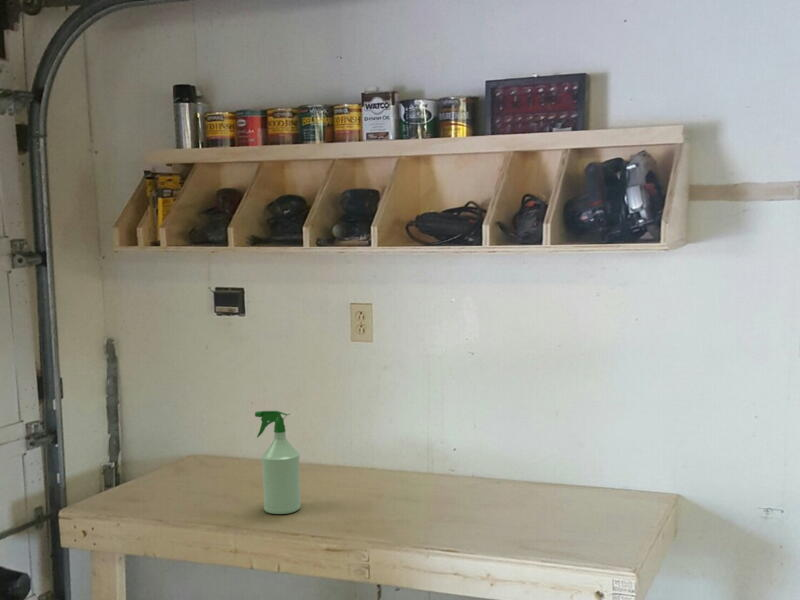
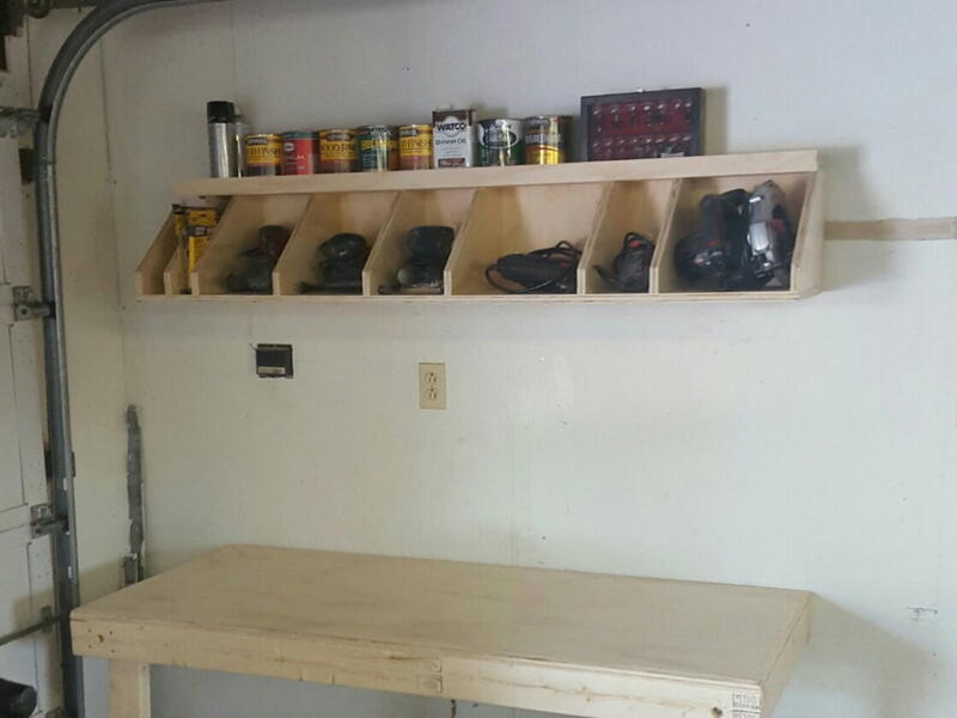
- spray bottle [254,410,302,515]
